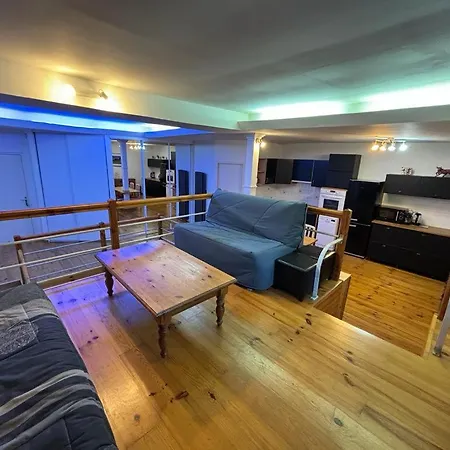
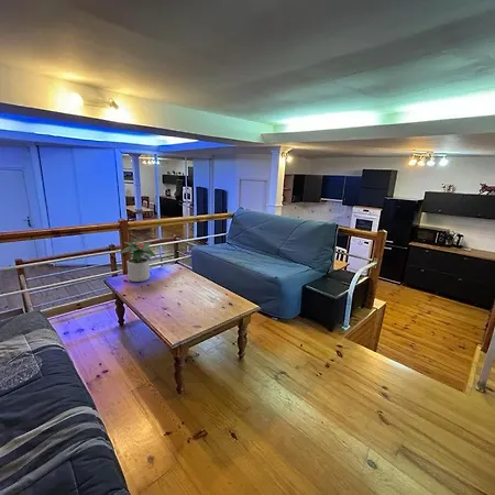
+ potted plant [119,238,157,283]
